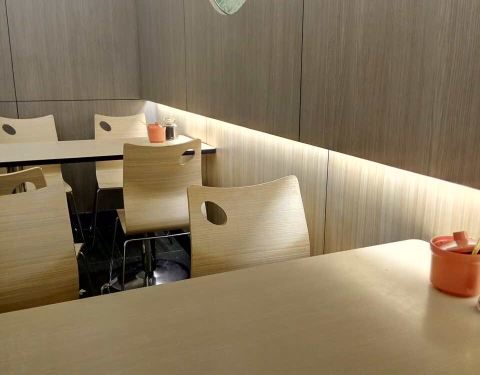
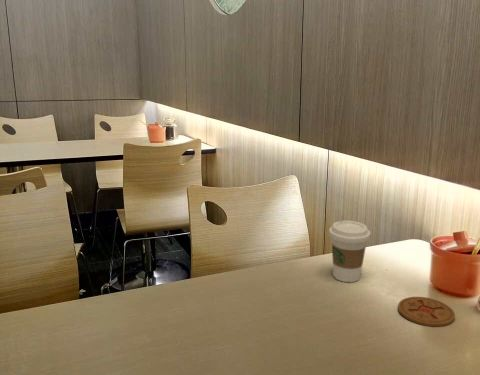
+ coaster [397,296,456,328]
+ coffee cup [328,219,372,283]
